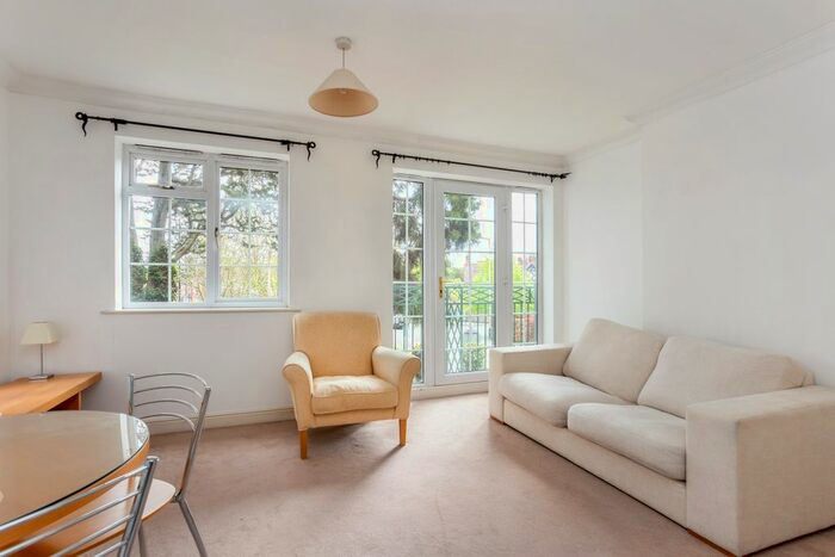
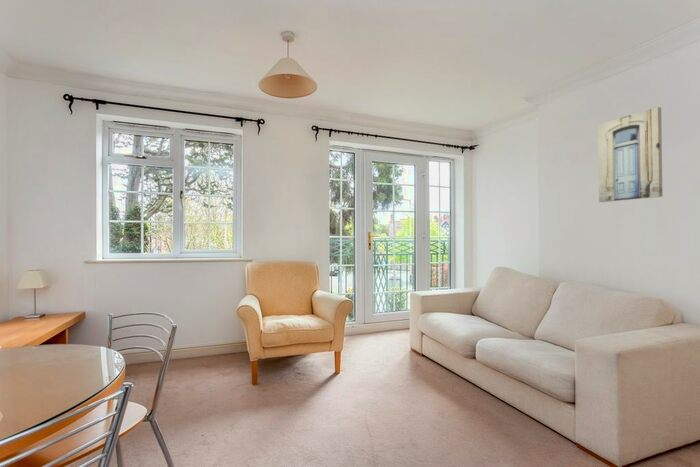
+ wall art [597,106,663,203]
